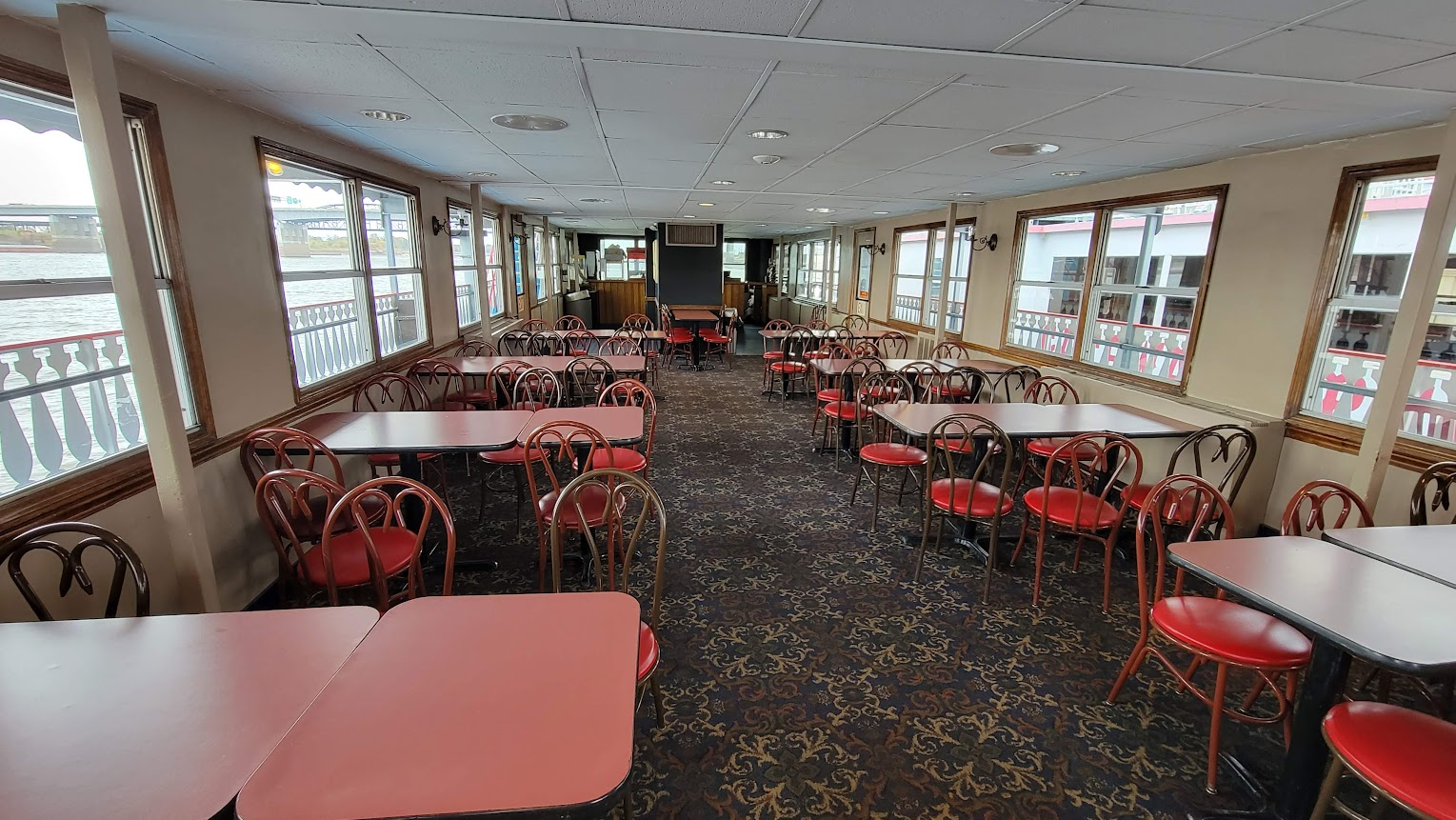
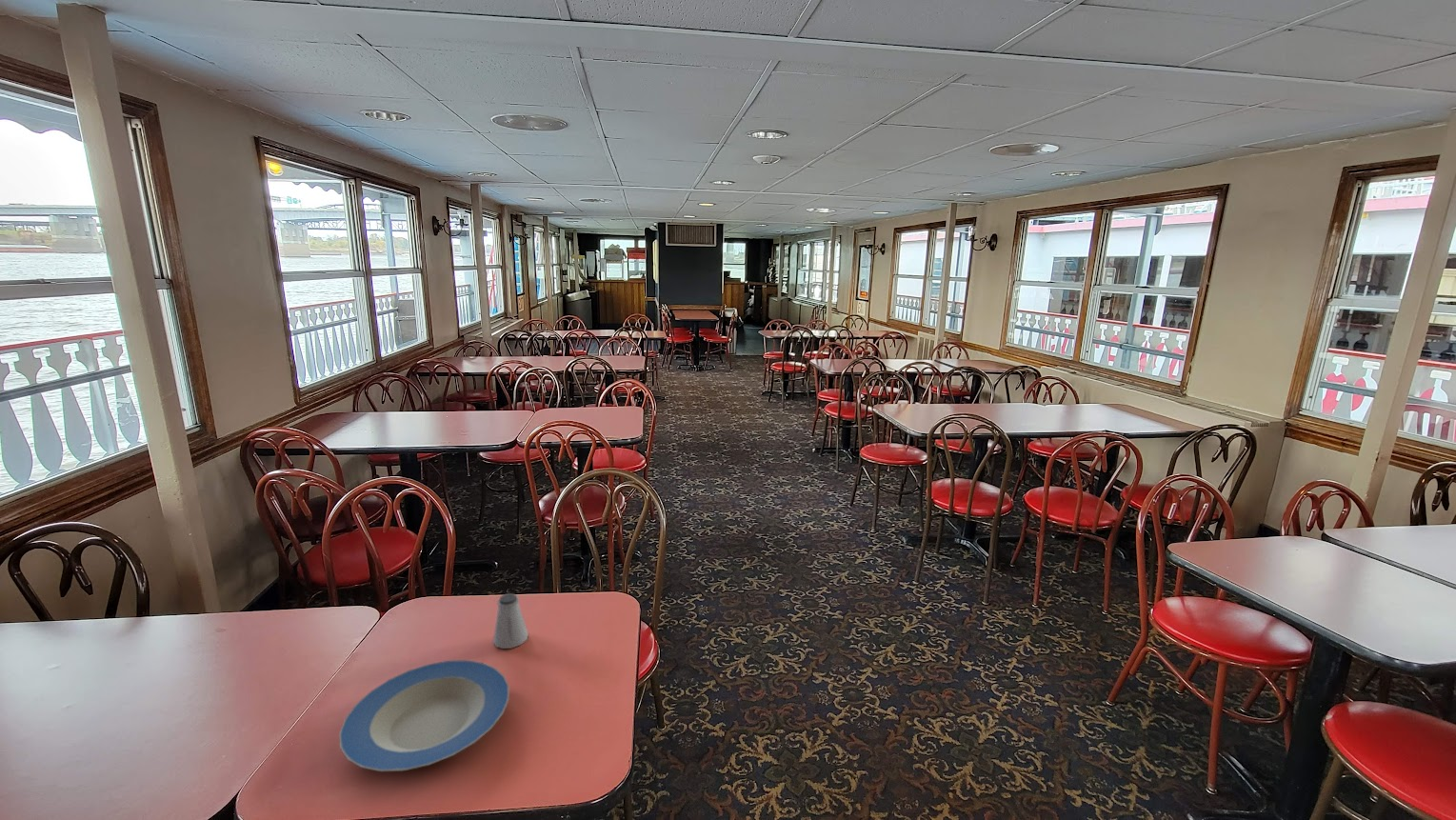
+ plate [338,659,510,772]
+ saltshaker [492,592,529,650]
